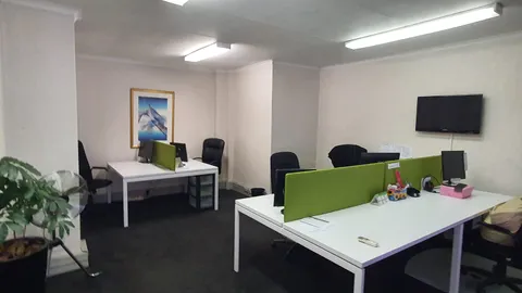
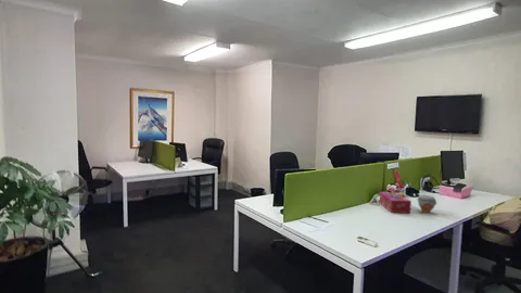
+ tissue box [378,191,412,214]
+ jar [417,194,437,214]
